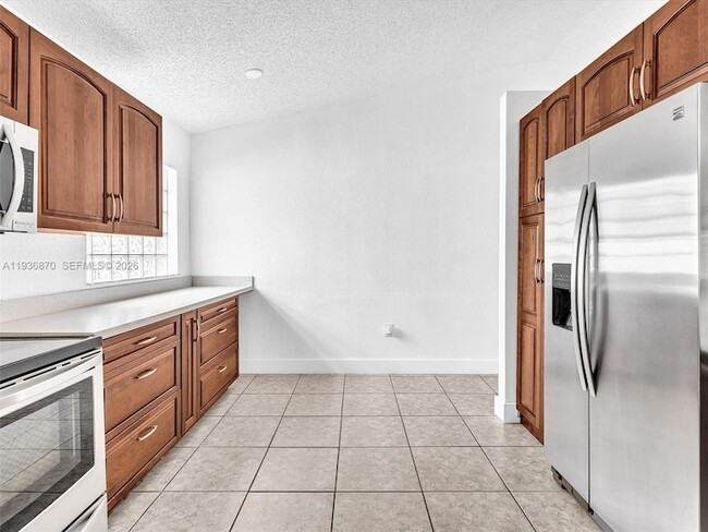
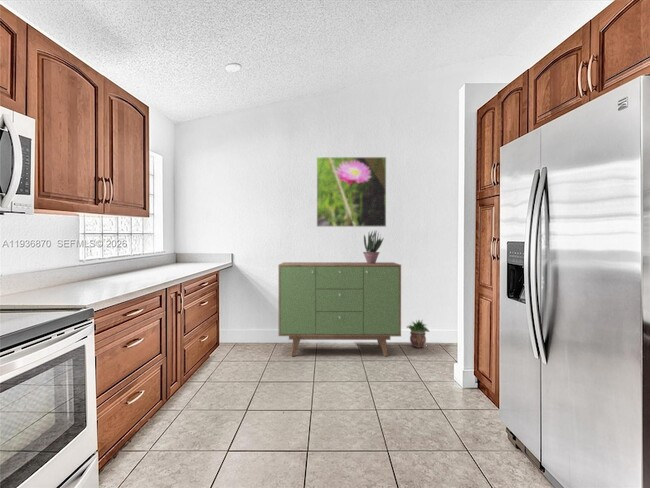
+ potted plant [362,229,385,264]
+ sideboard [277,261,402,357]
+ potted plant [406,318,430,349]
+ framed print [316,156,387,228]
